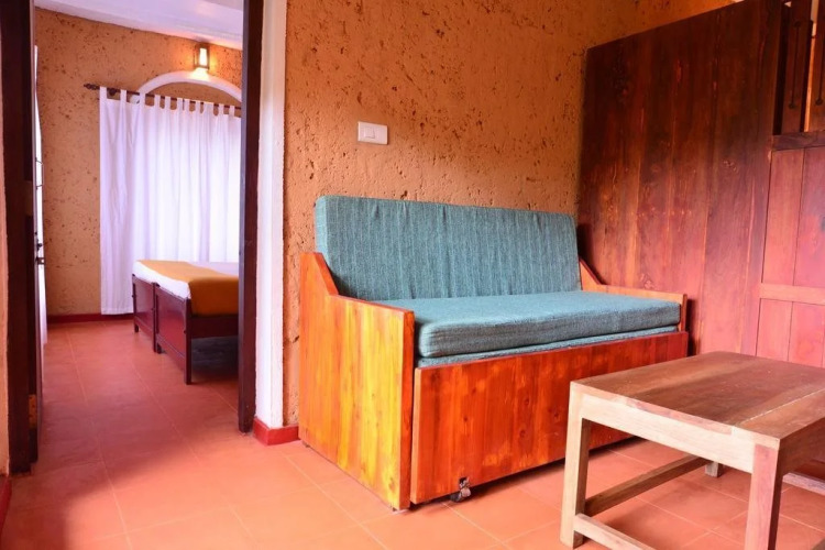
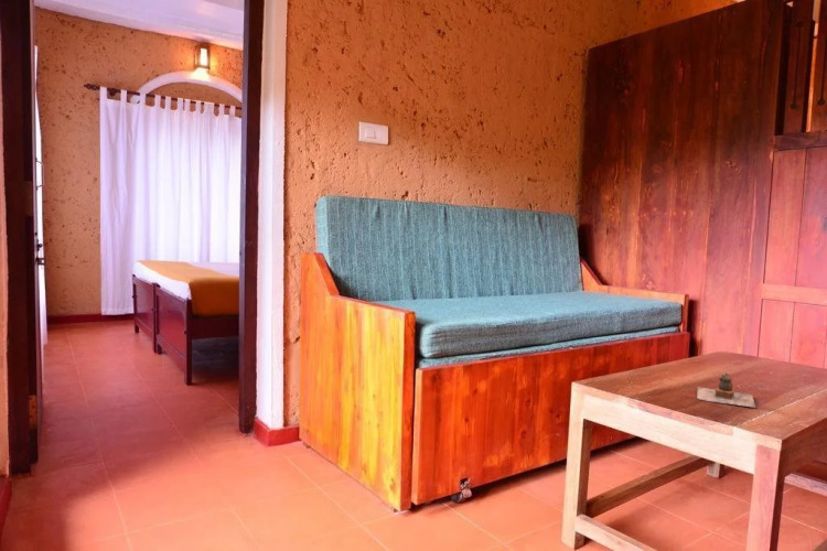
+ teapot [696,371,756,409]
